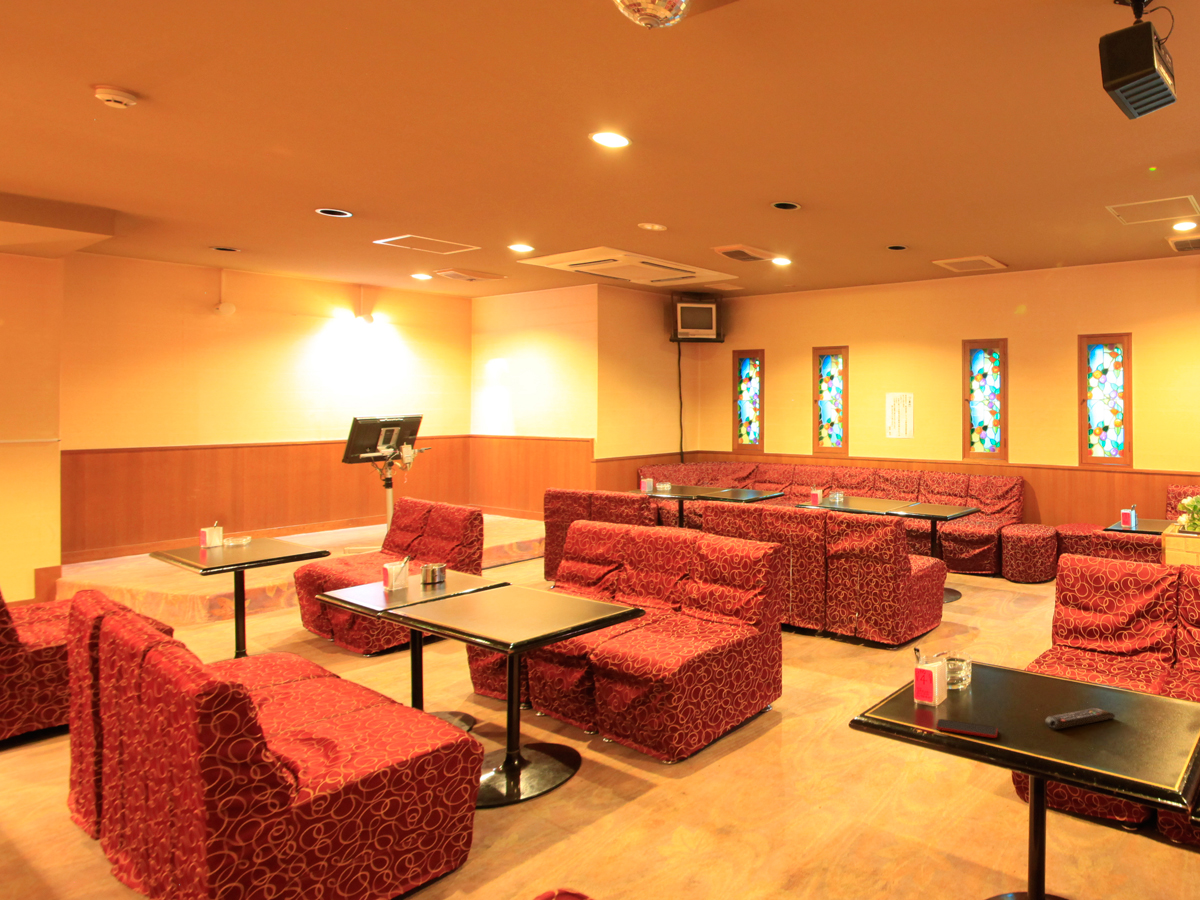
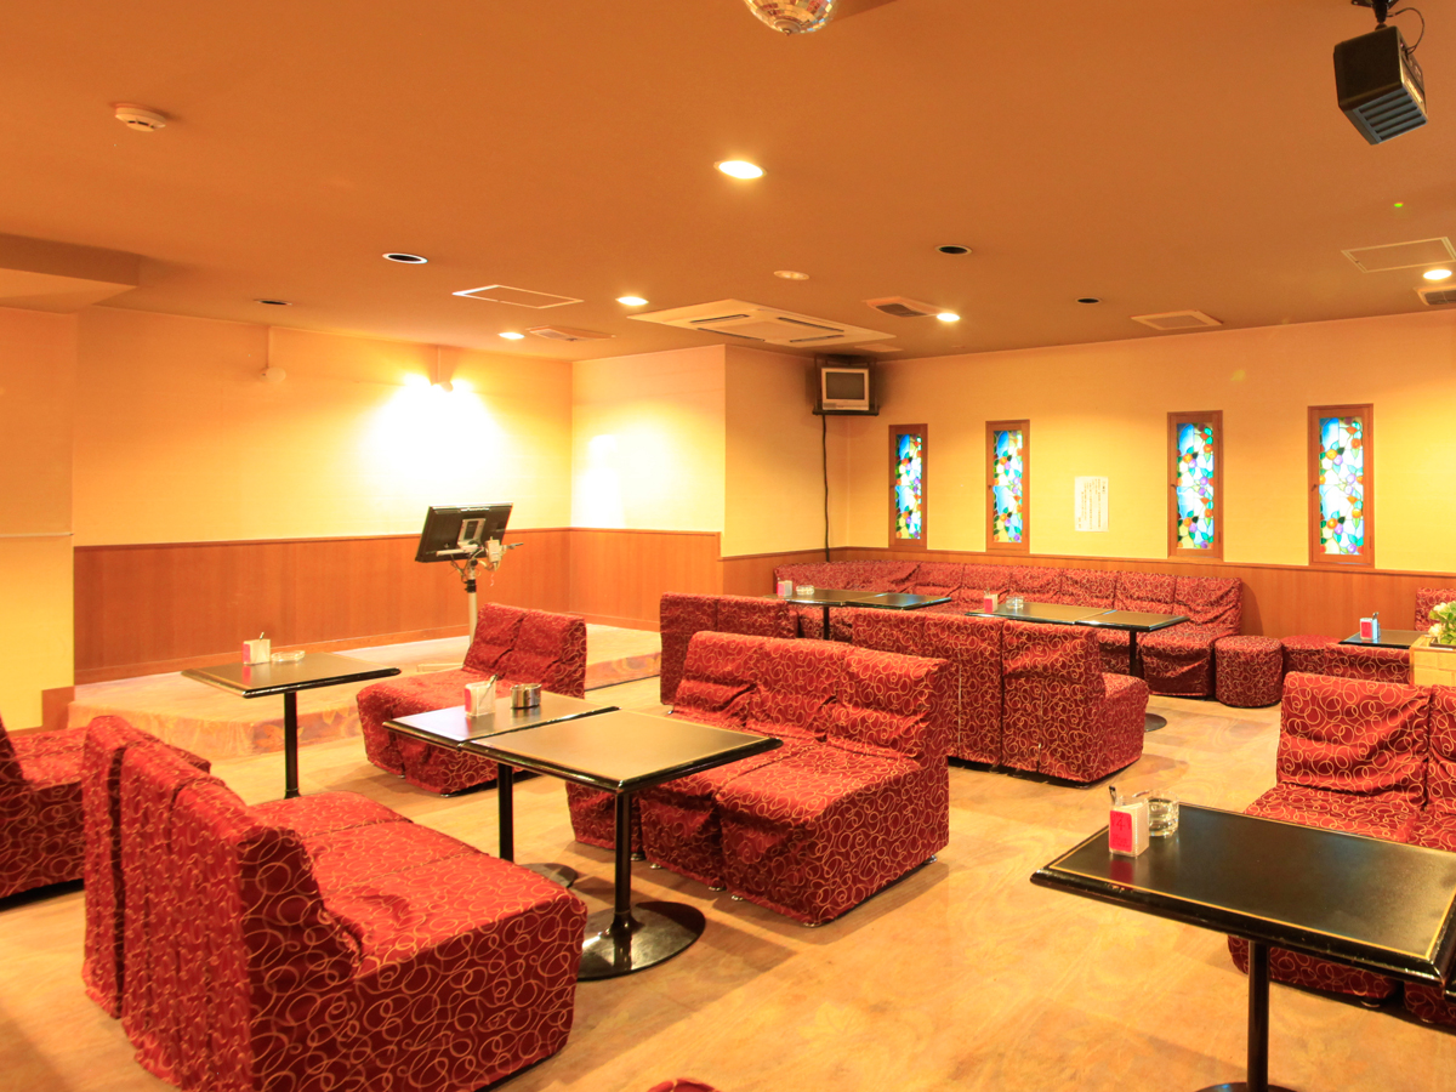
- smartphone [935,718,999,739]
- remote control [1044,707,1116,730]
